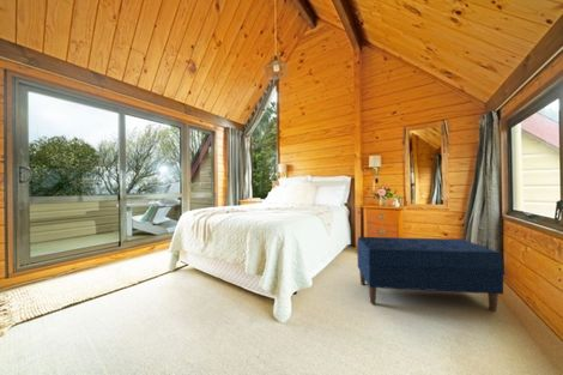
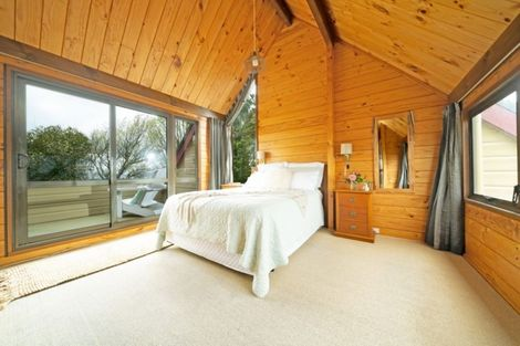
- bench [356,236,504,313]
